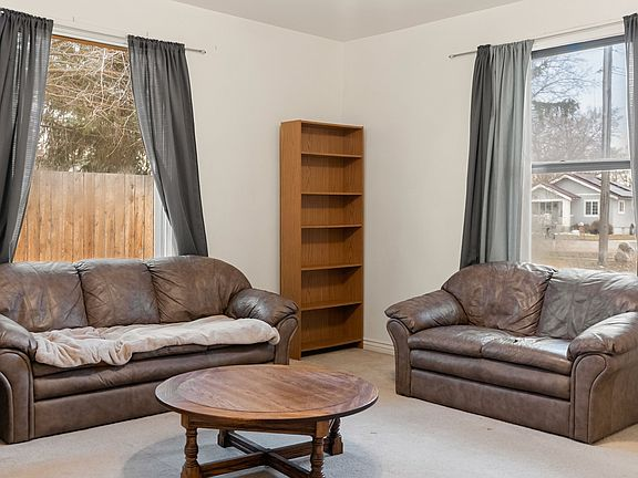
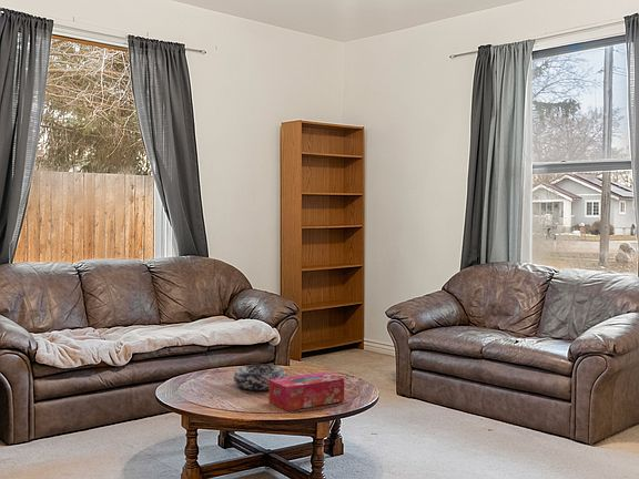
+ tissue box [267,371,345,411]
+ decorative bowl [233,364,287,391]
